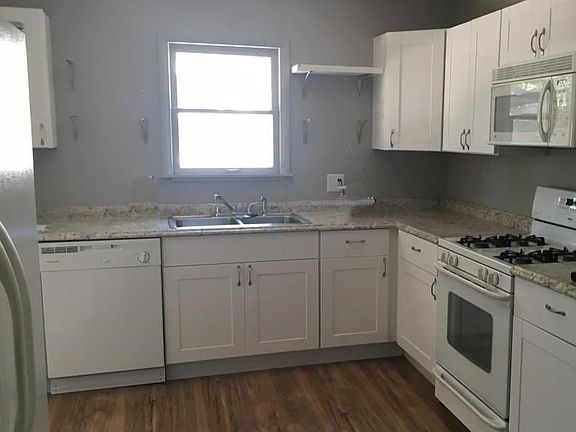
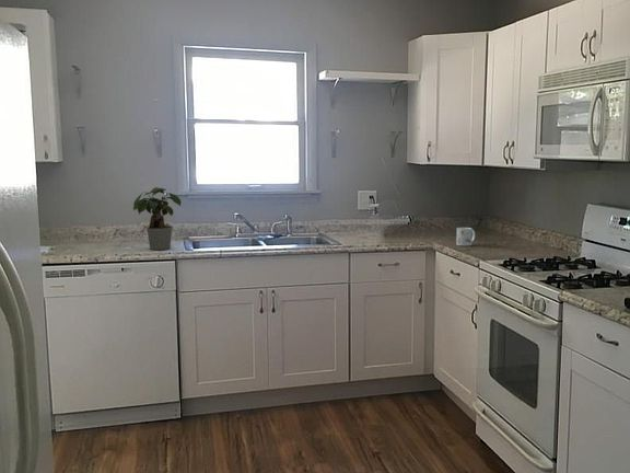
+ mug [455,227,476,246]
+ potted plant [132,186,183,251]
